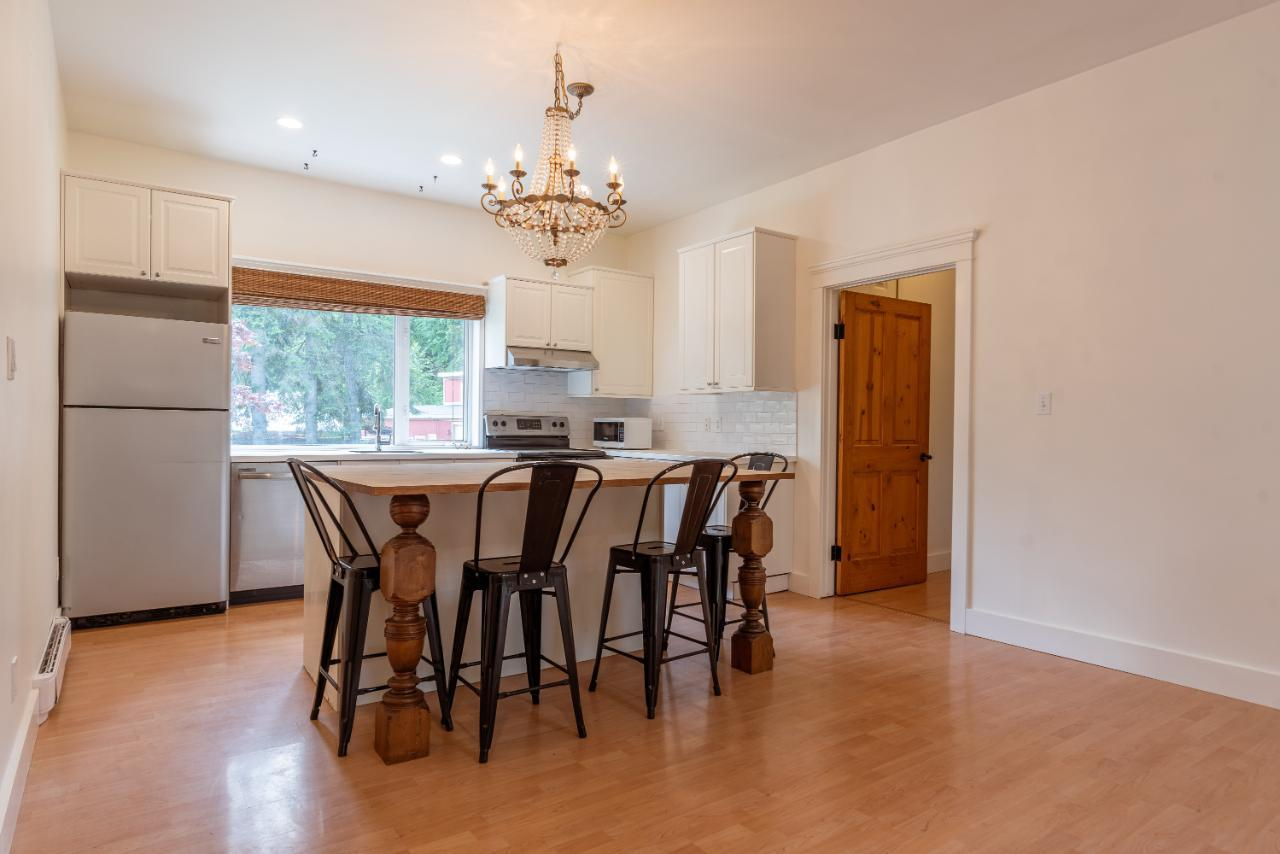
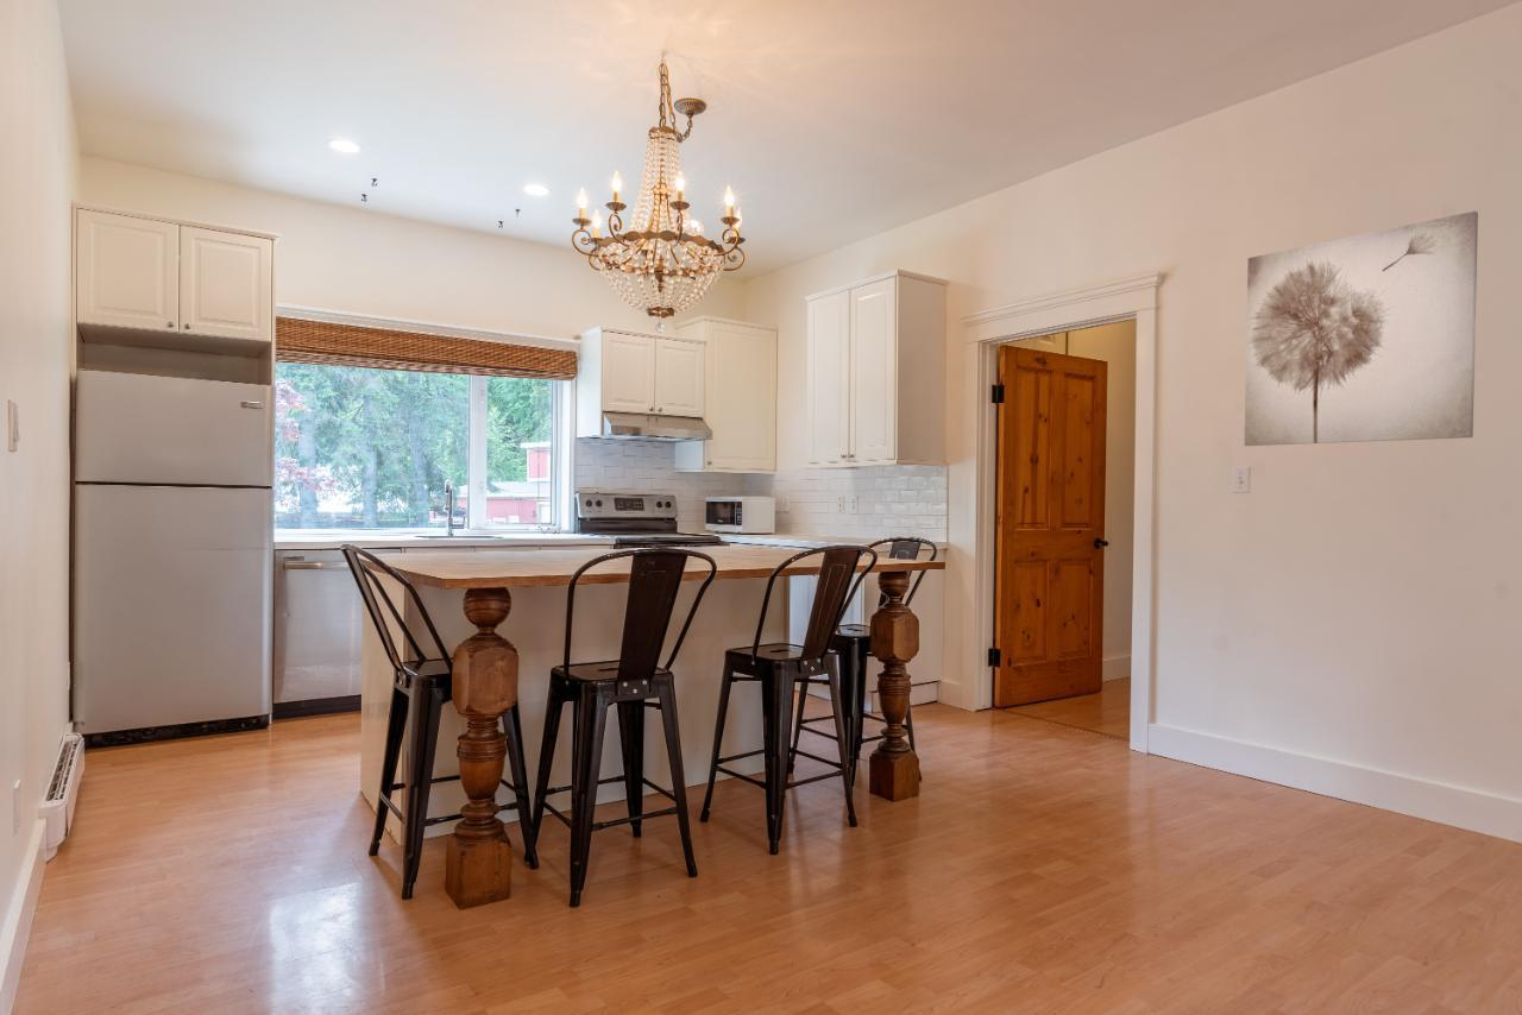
+ wall art [1244,210,1479,447]
